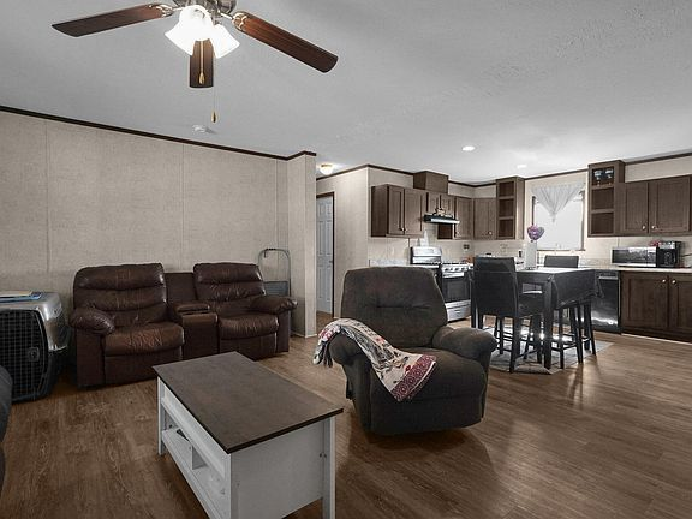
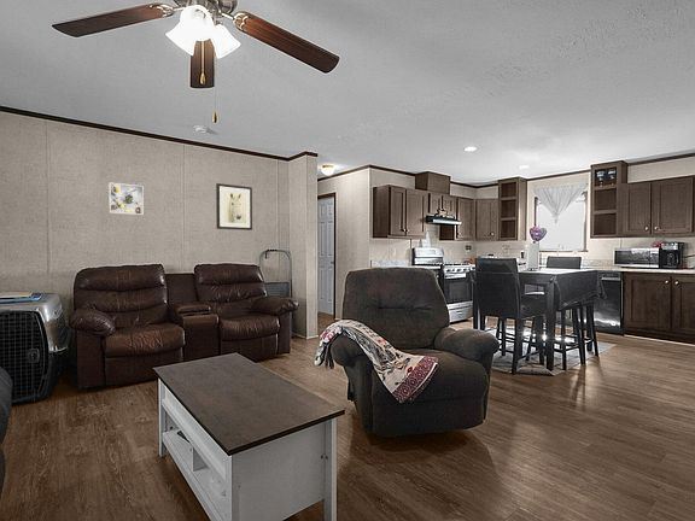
+ wall art [215,182,253,232]
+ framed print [109,182,145,216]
